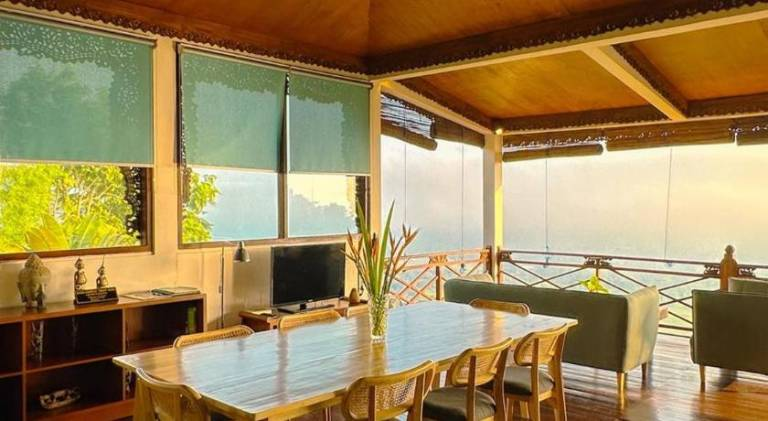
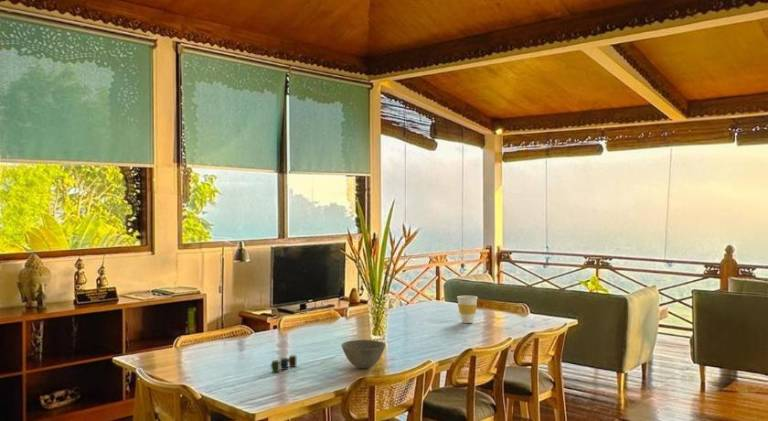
+ bowl [340,339,387,369]
+ cup [270,354,297,373]
+ cup [456,295,479,324]
